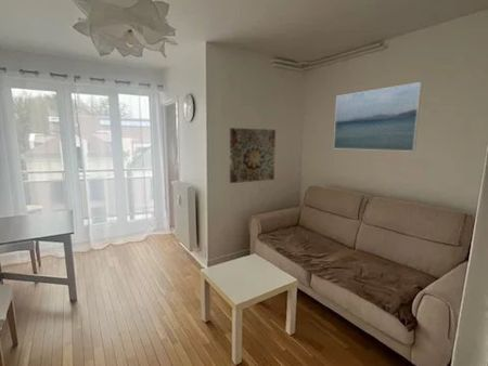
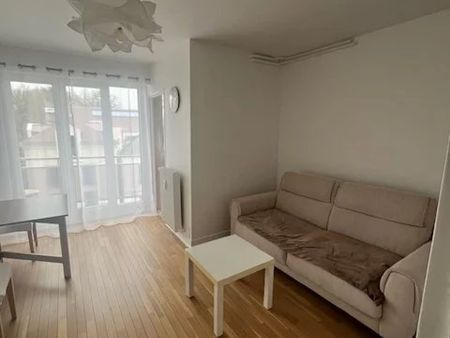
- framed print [333,81,423,153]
- wall art [229,127,277,184]
